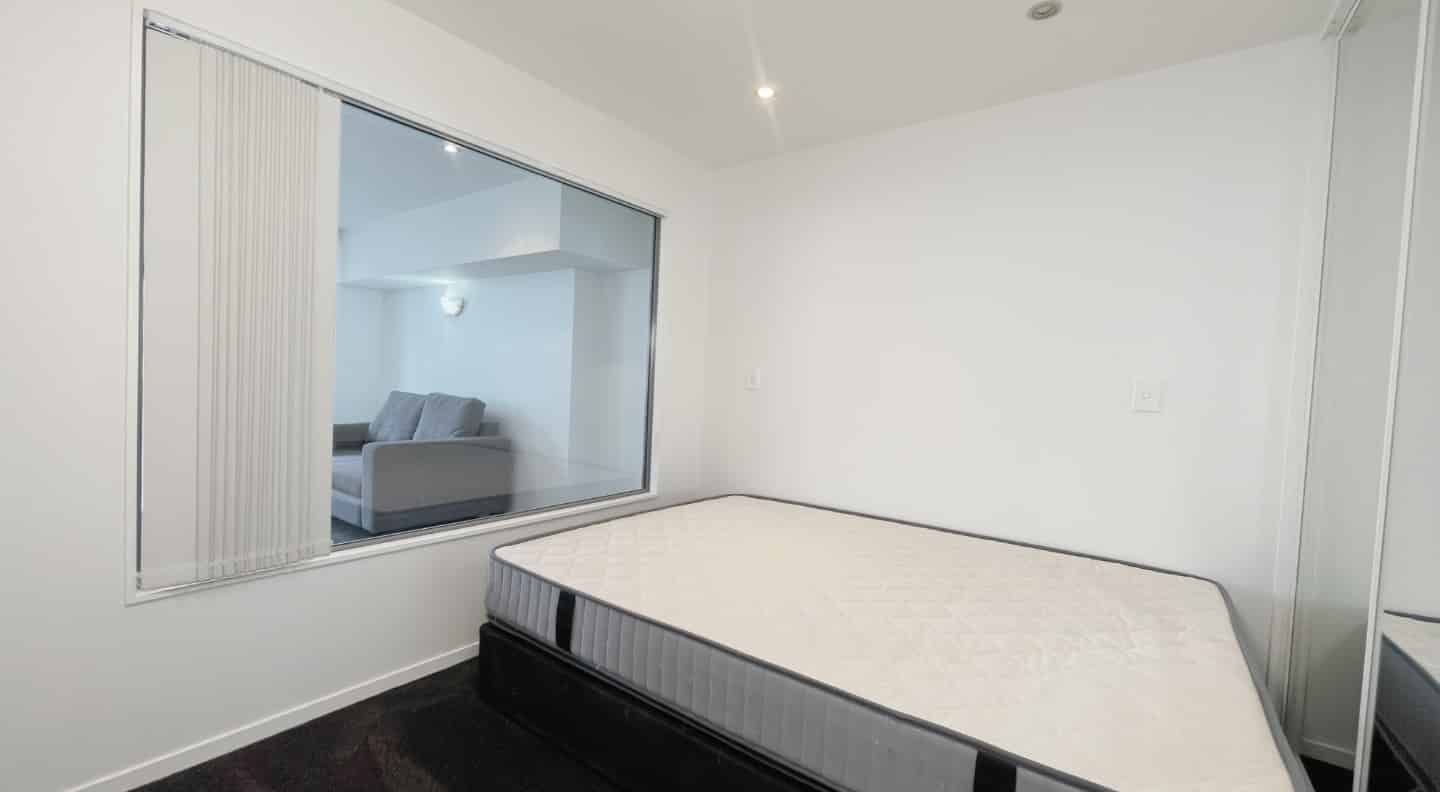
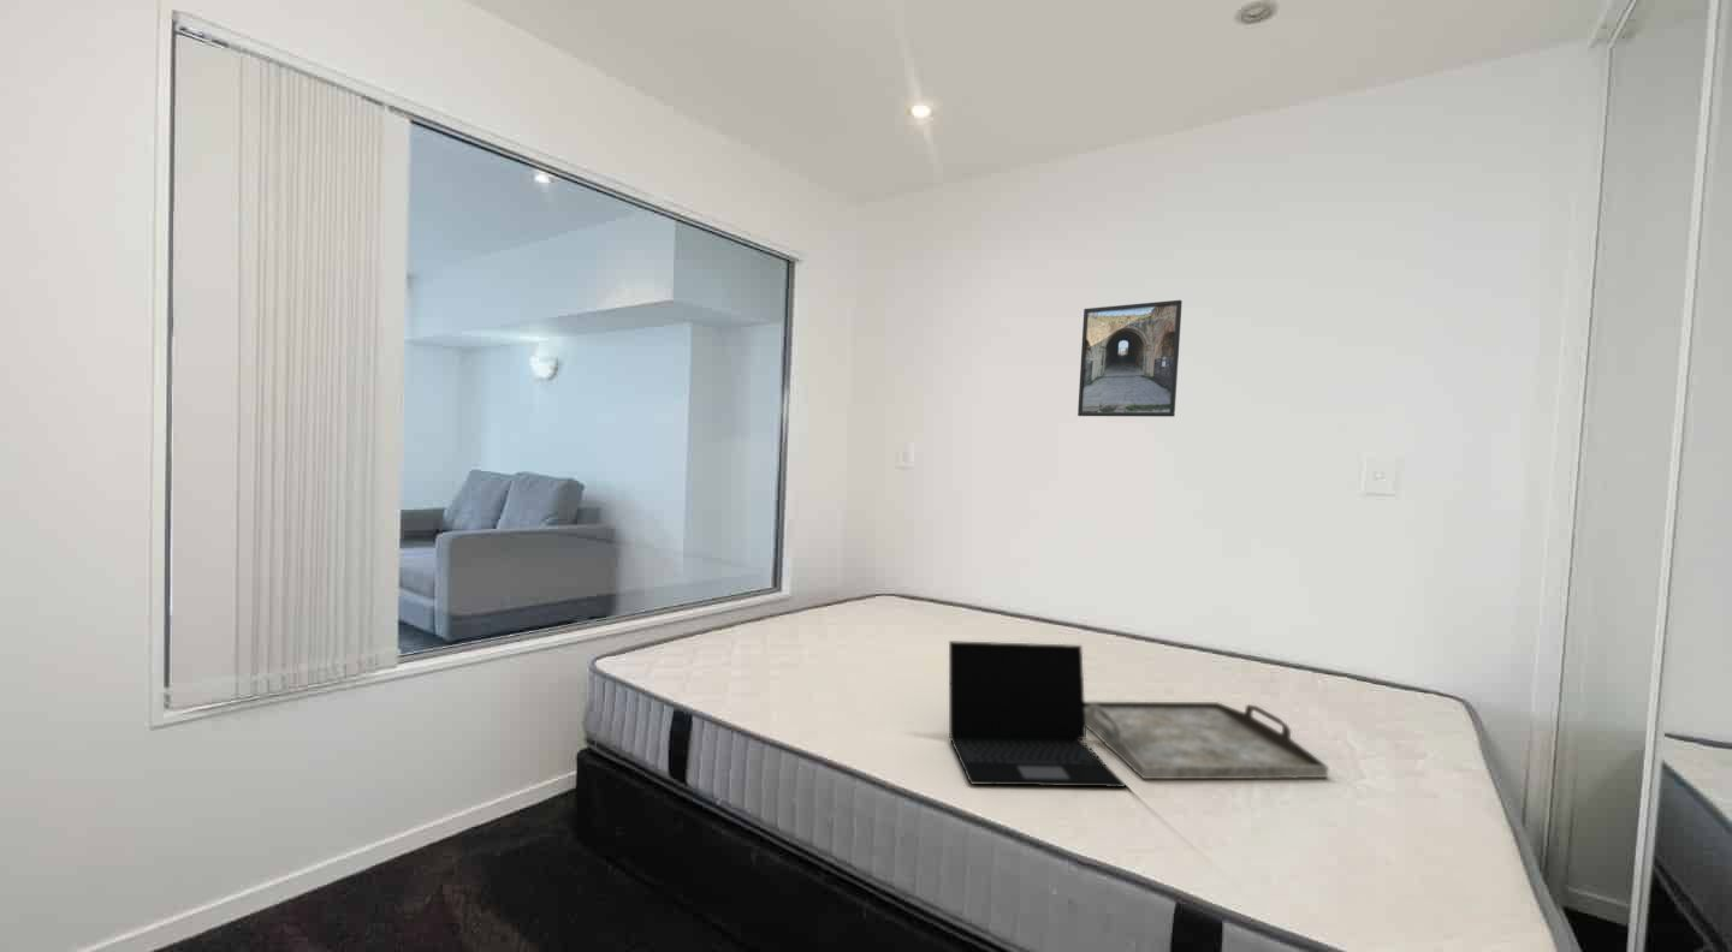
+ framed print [1076,299,1184,418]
+ laptop [948,639,1128,789]
+ serving tray [1085,701,1330,780]
